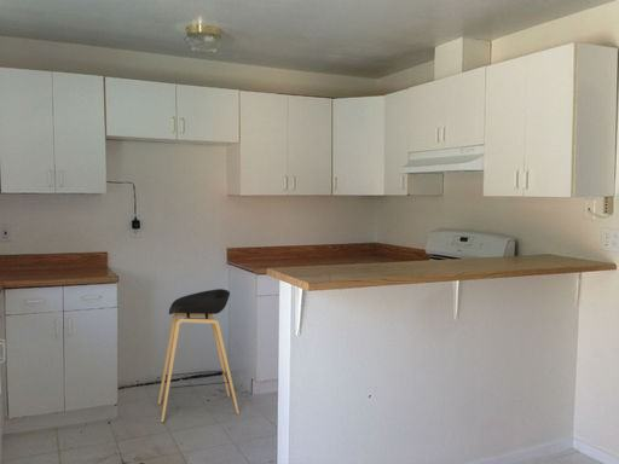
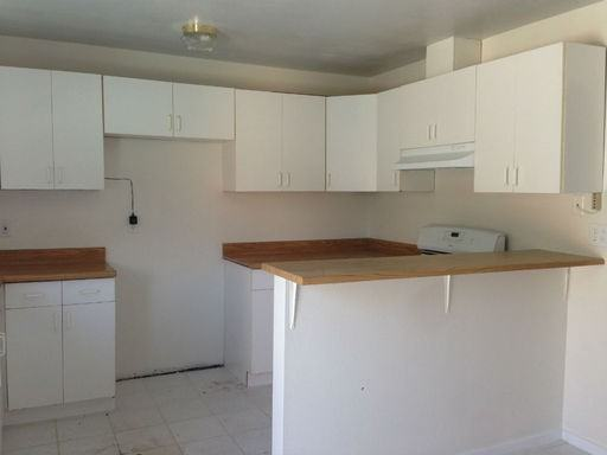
- stool [157,288,241,423]
